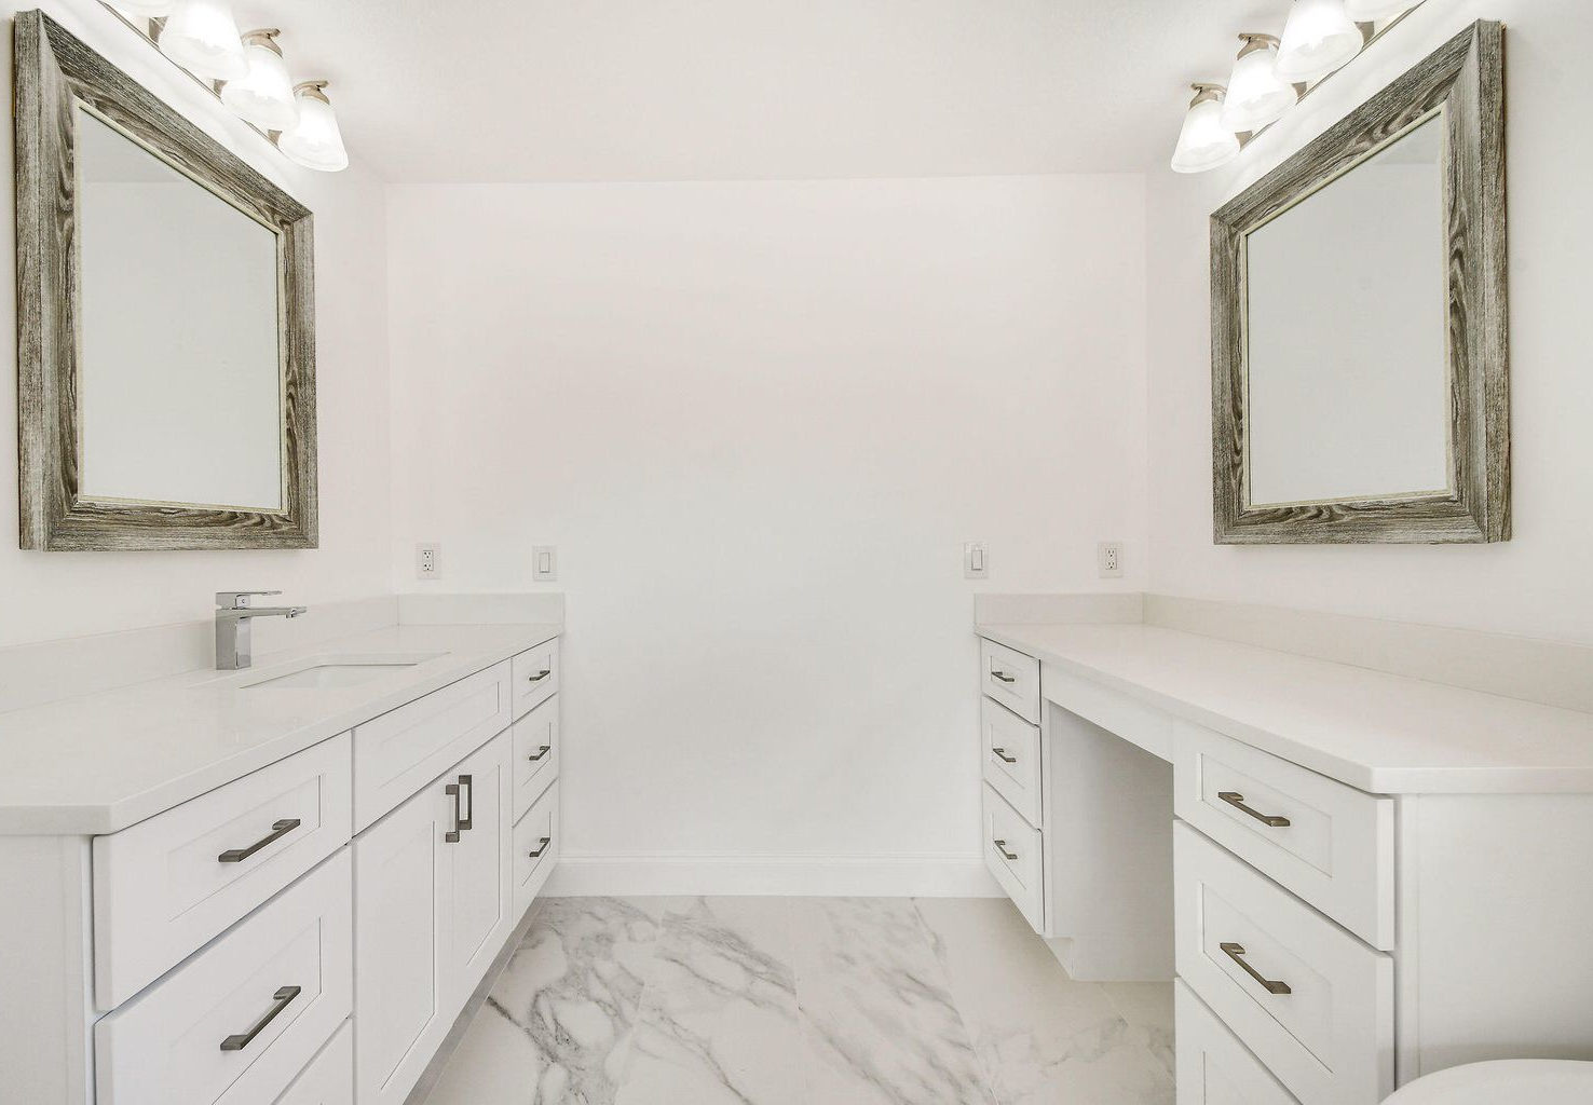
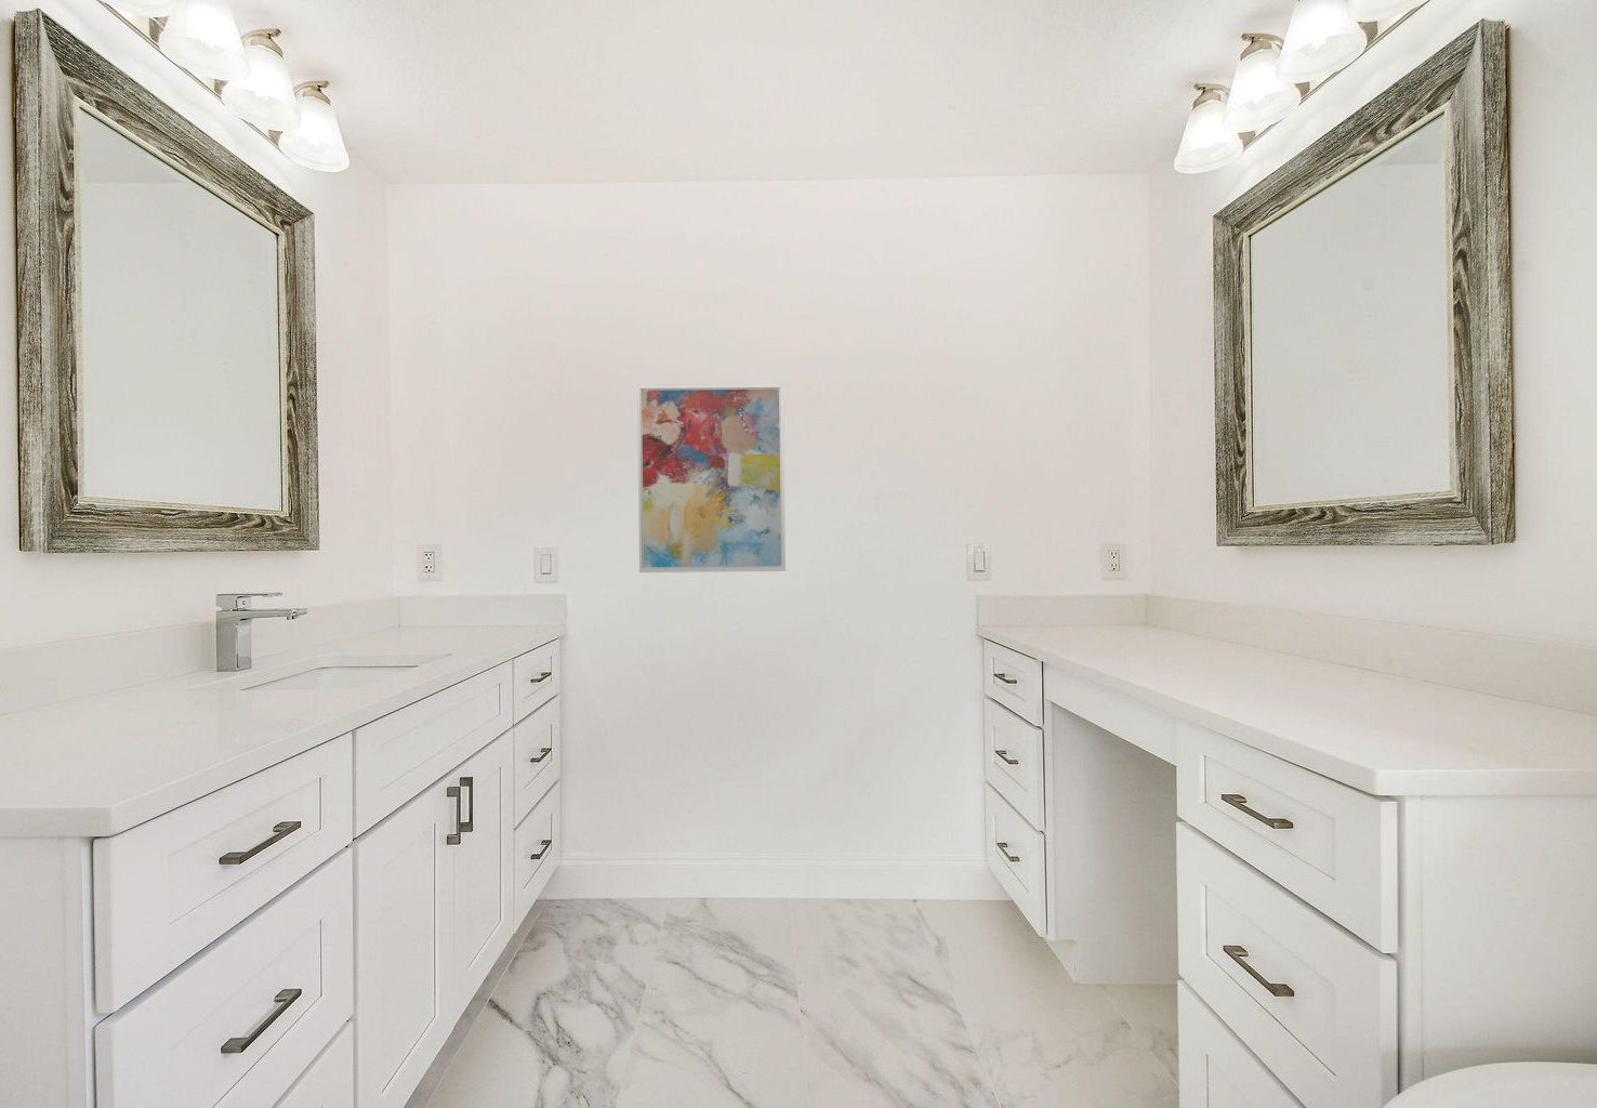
+ wall art [636,383,786,574]
